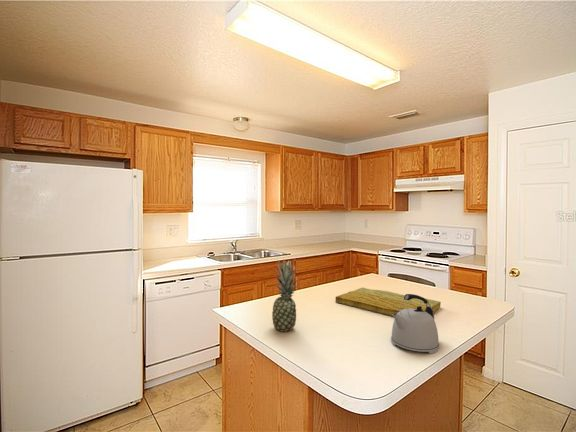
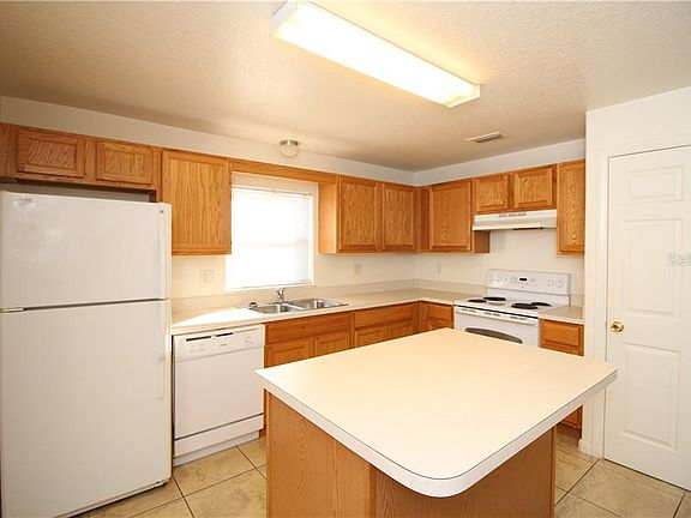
- fruit [271,258,300,333]
- cutting board [335,286,442,317]
- kettle [390,293,440,354]
